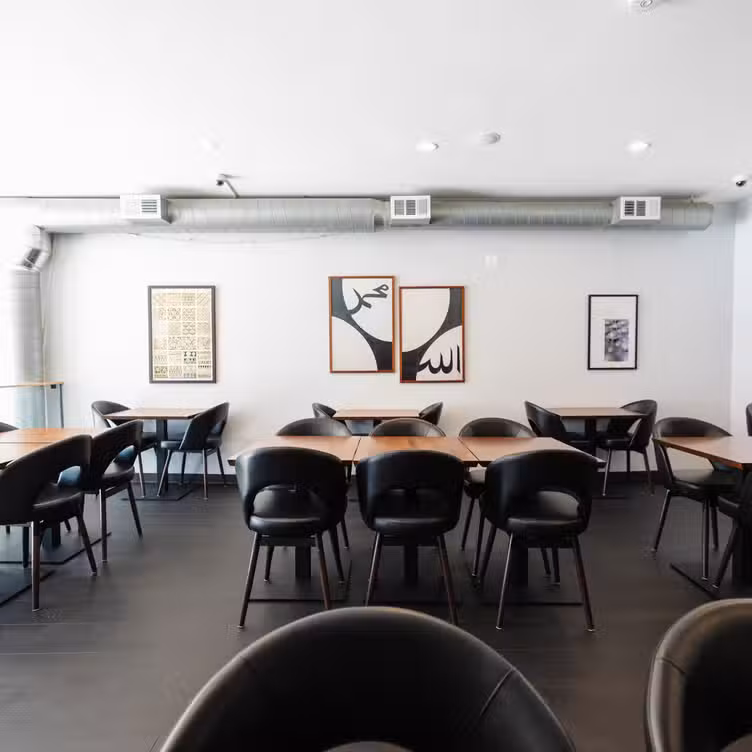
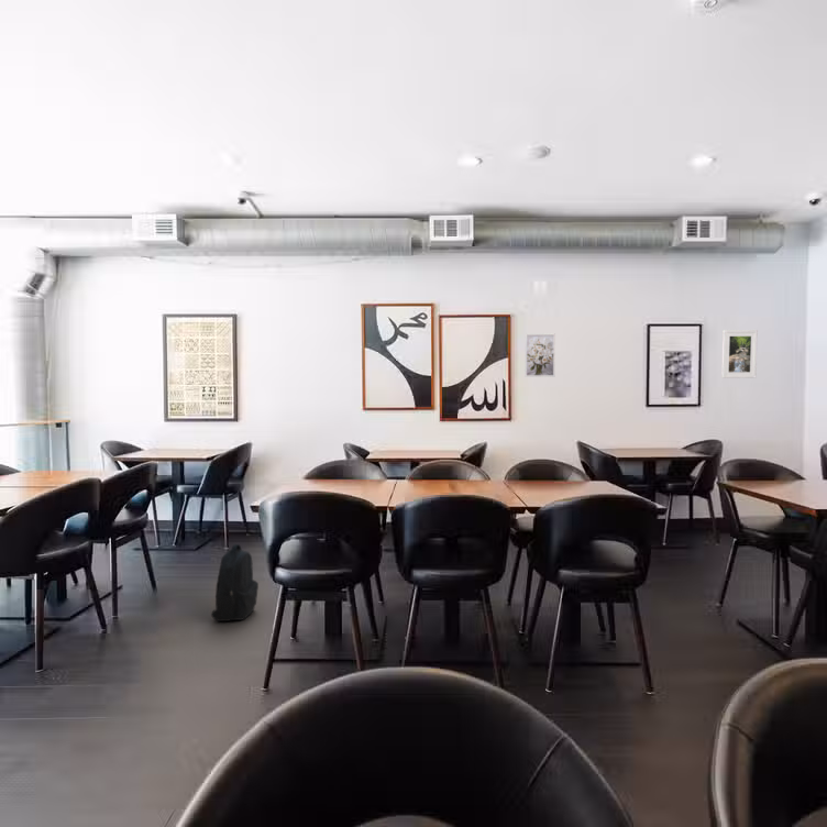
+ backpack [210,543,260,622]
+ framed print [720,329,759,379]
+ wall art [523,333,556,378]
